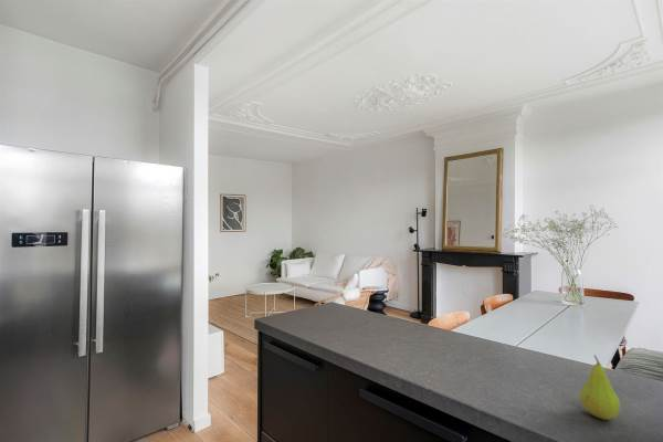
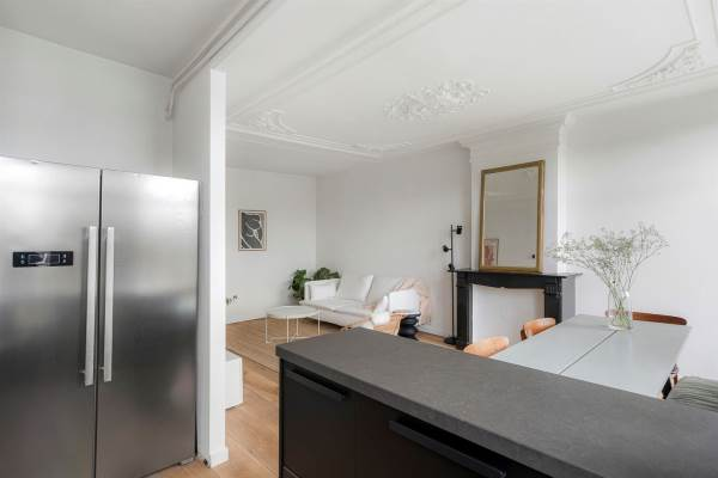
- fruit [579,354,621,421]
